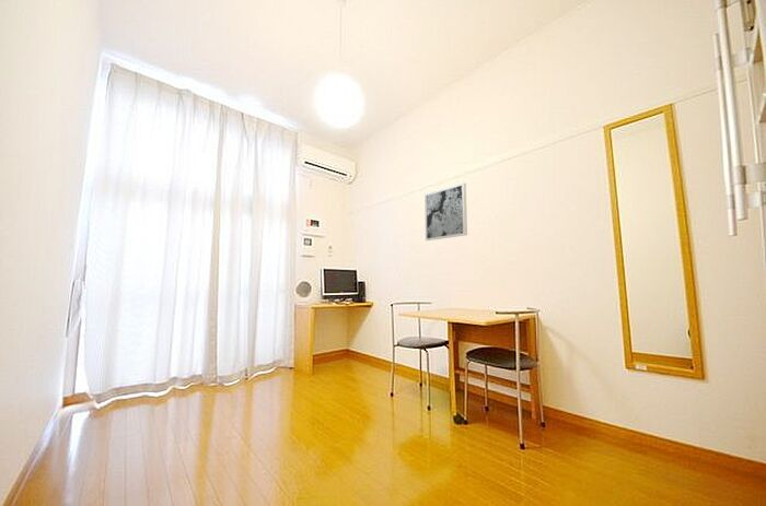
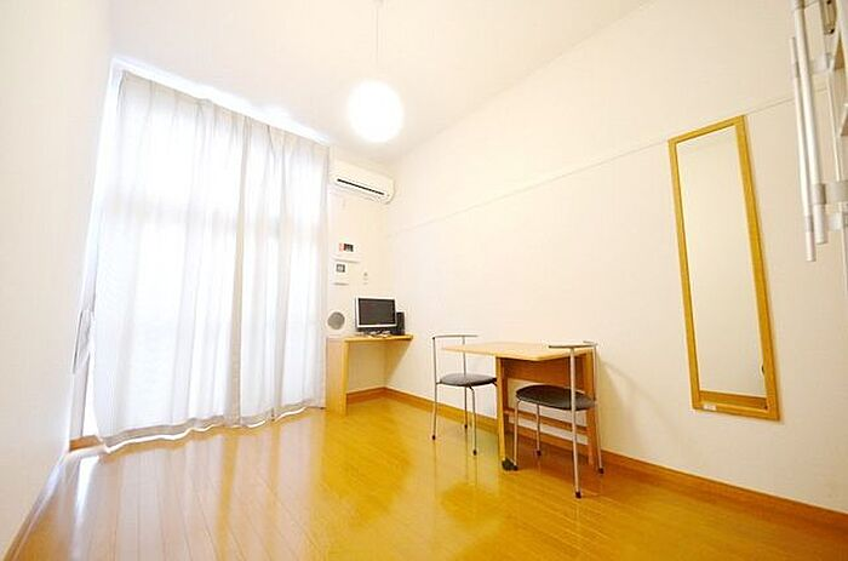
- wall art [423,181,468,242]
